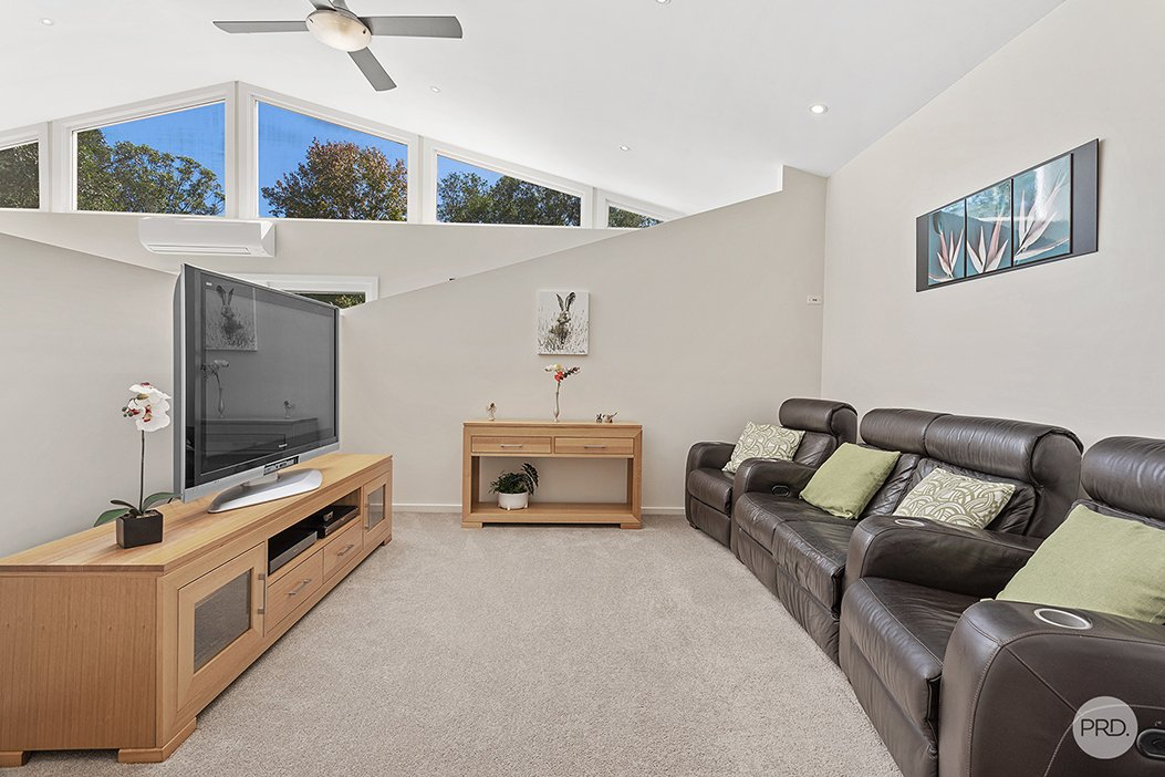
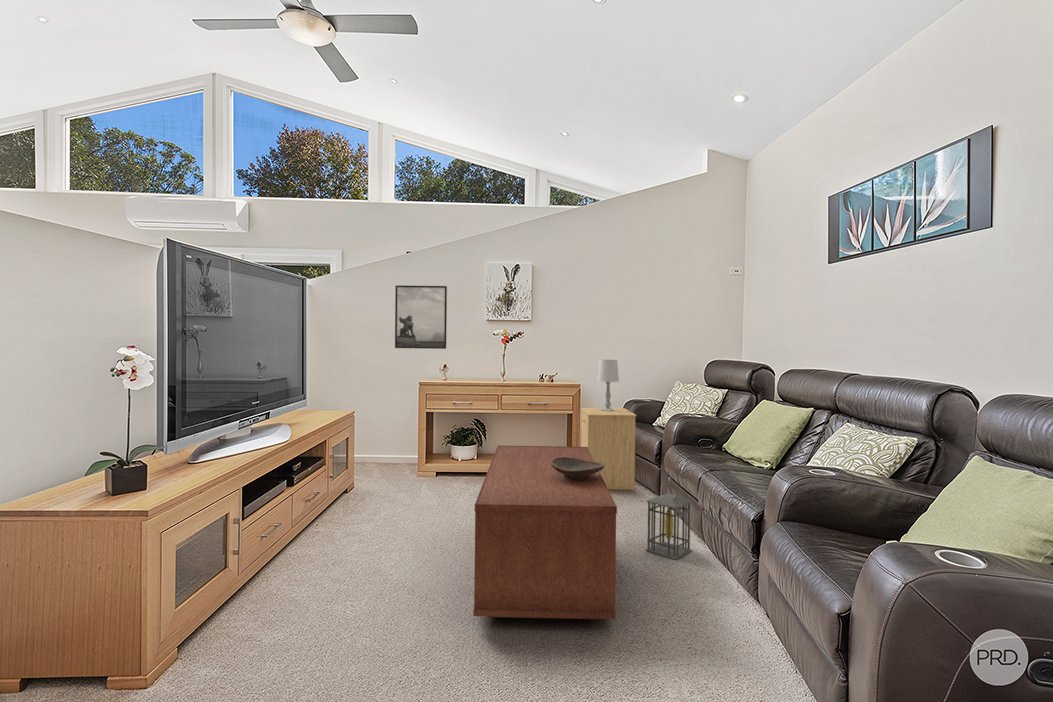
+ table lamp [597,359,620,411]
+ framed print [394,284,448,350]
+ side table [580,407,638,491]
+ coffee table [472,445,618,620]
+ lantern [645,483,693,561]
+ decorative bowl [551,457,604,480]
